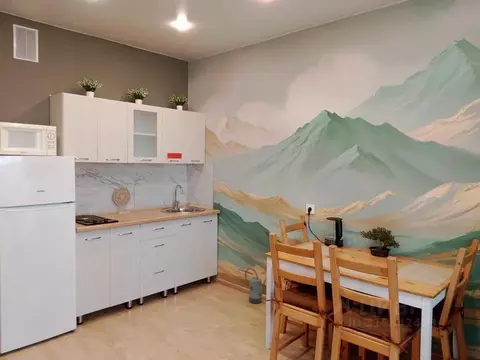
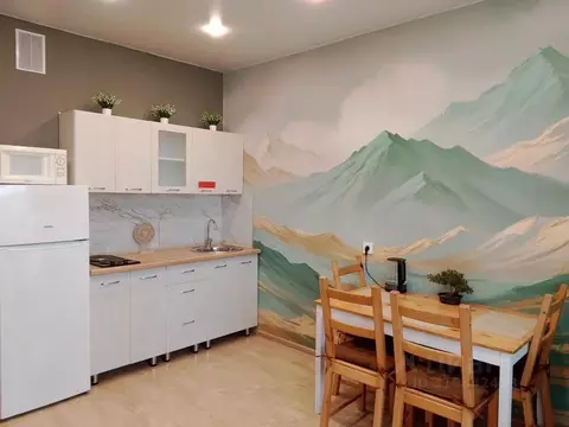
- watering can [244,267,267,304]
